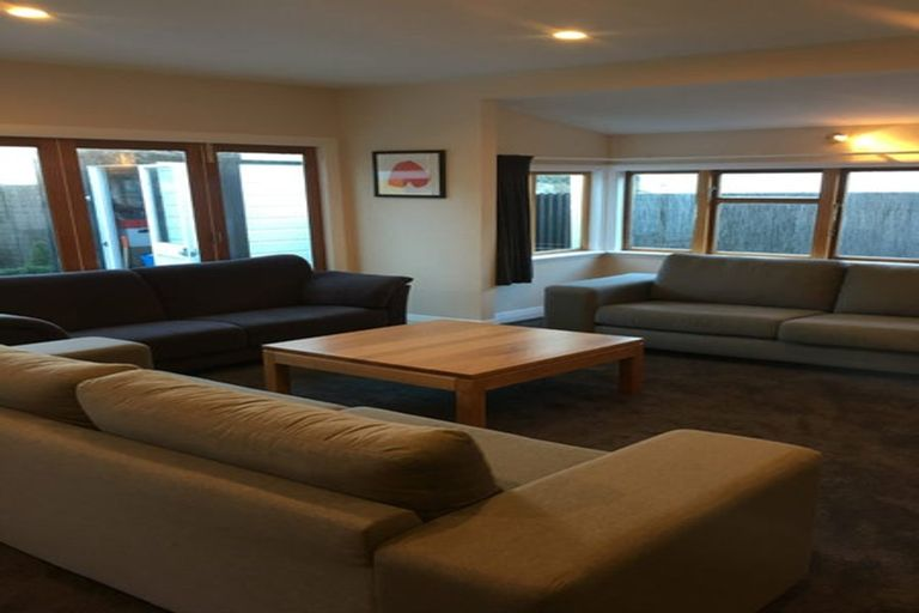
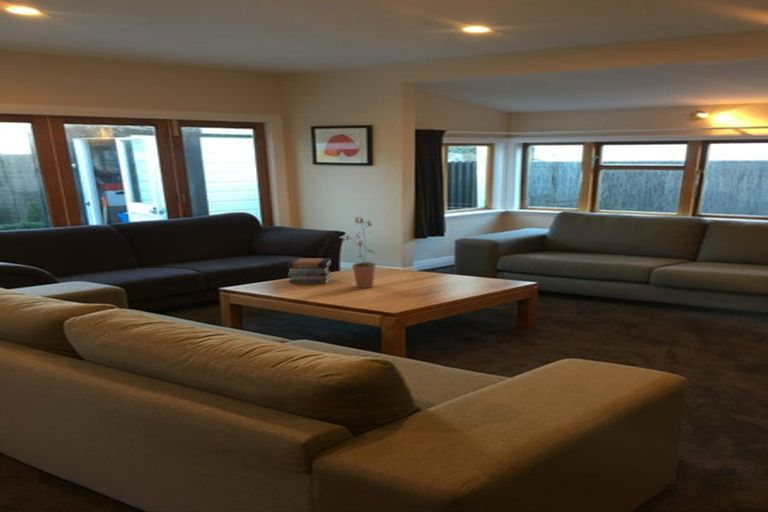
+ book stack [286,257,333,285]
+ potted plant [341,216,377,289]
